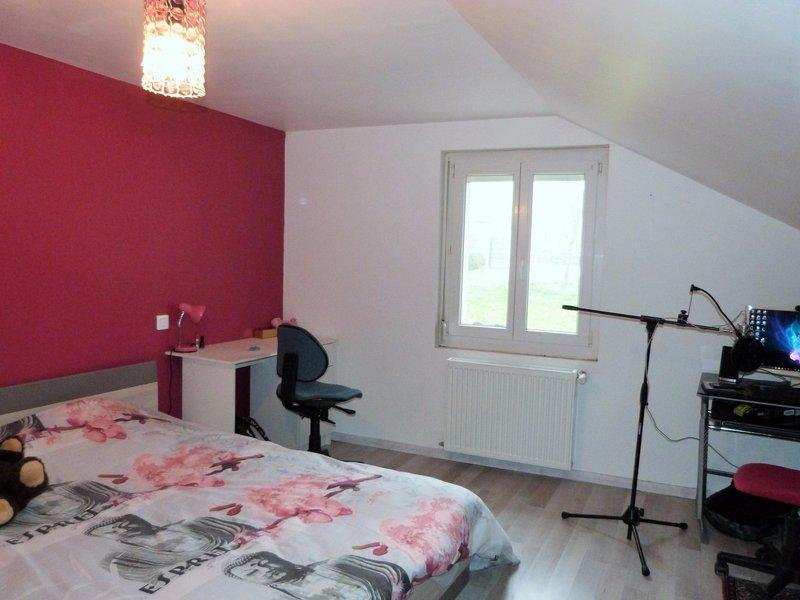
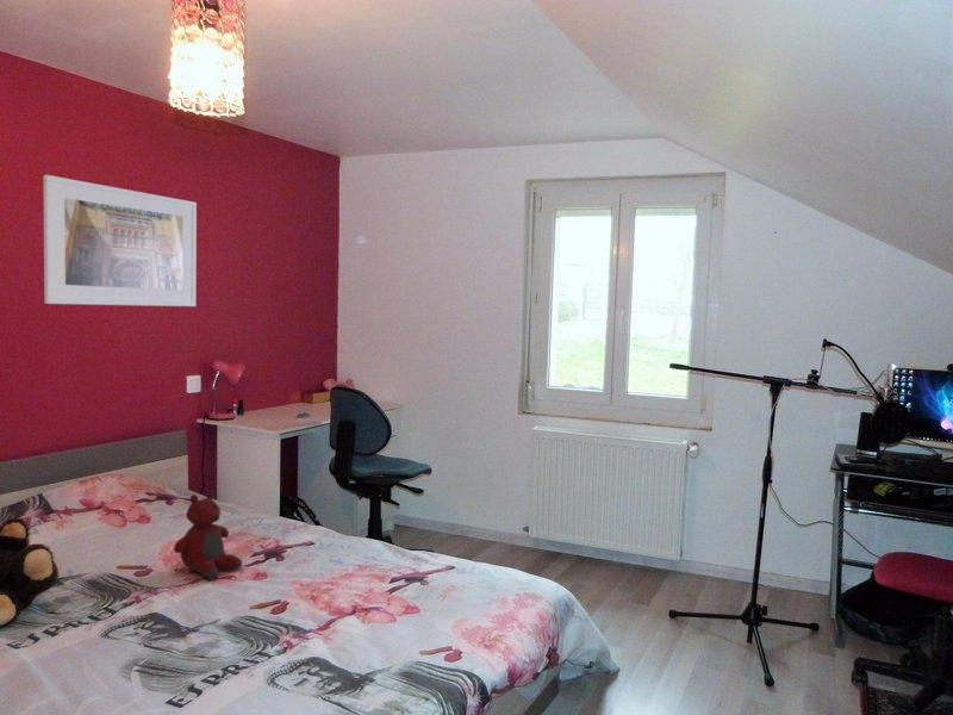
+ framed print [42,174,198,307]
+ teddy bear [173,489,243,580]
